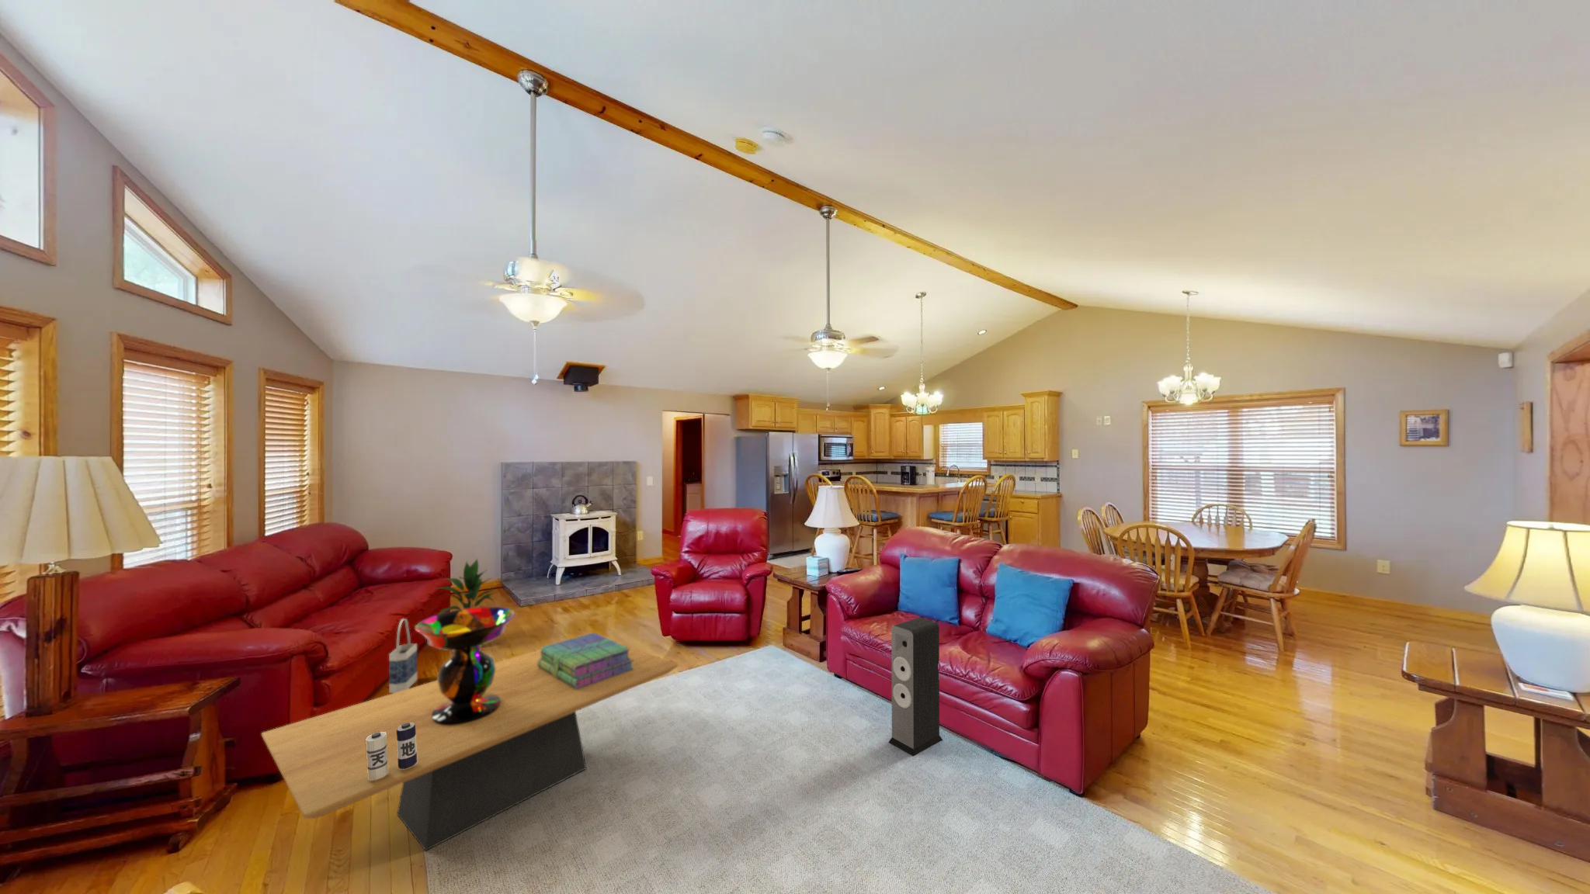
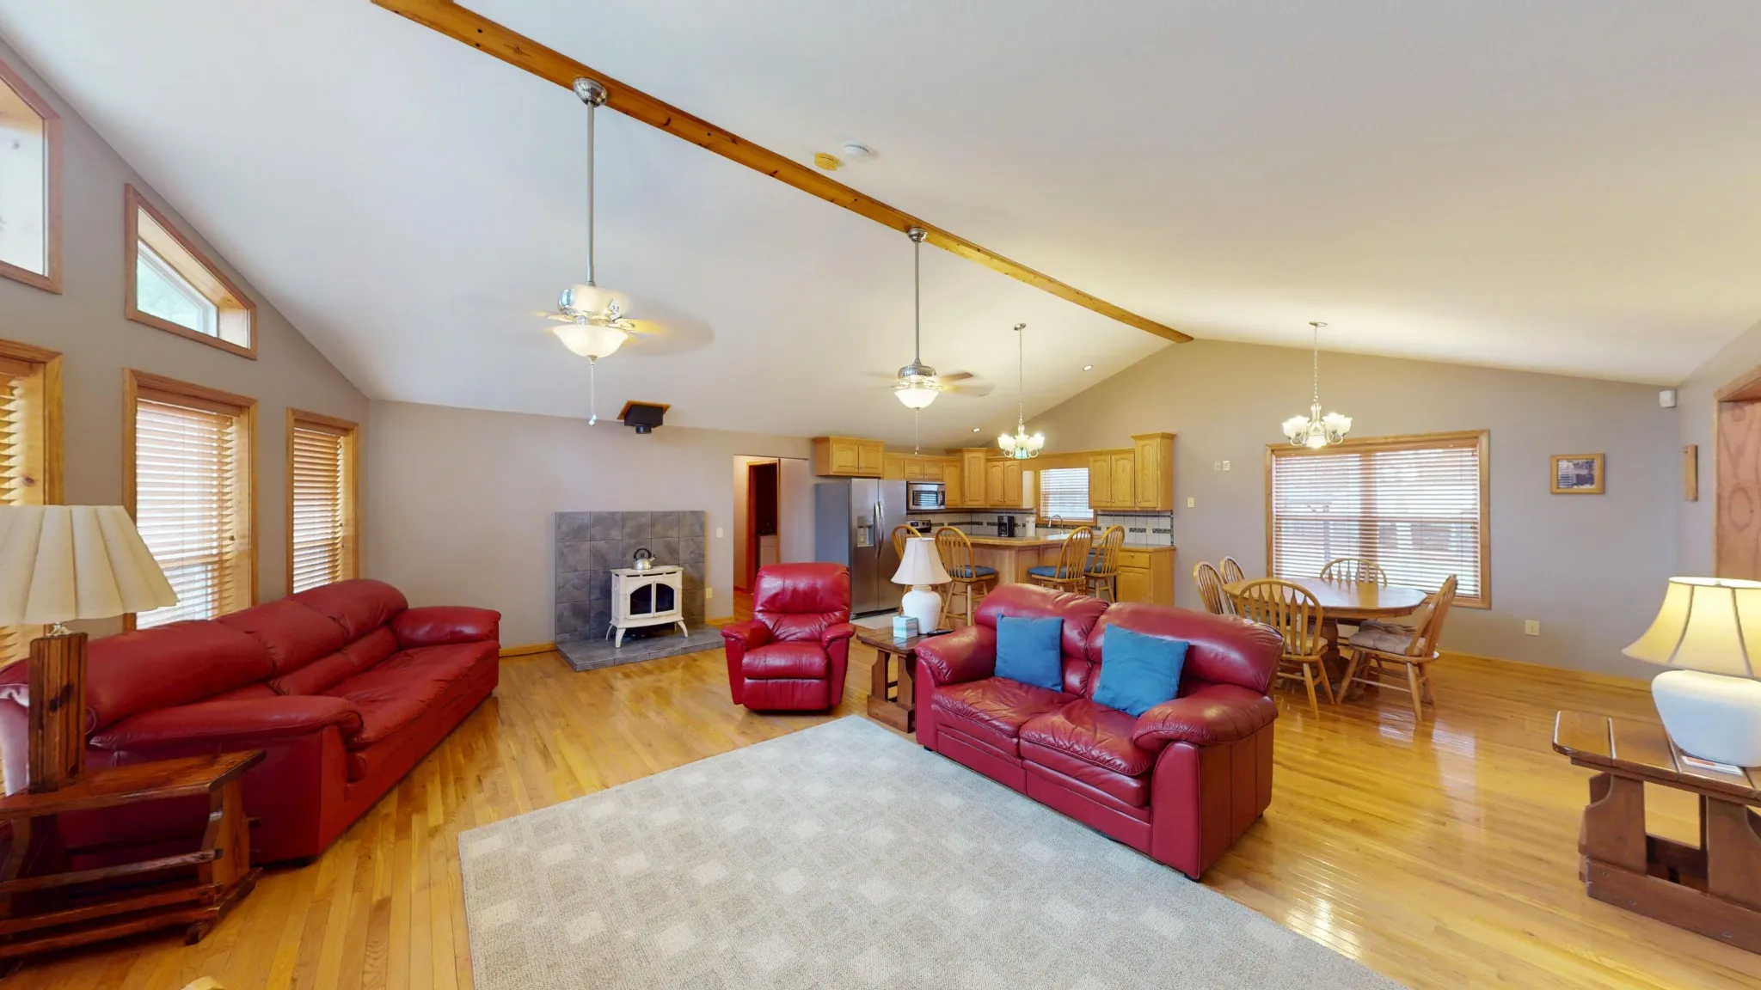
- speaker [888,617,944,756]
- coffee table [261,633,678,853]
- indoor plant [434,558,509,627]
- stack of books [537,632,633,689]
- decorative bowl [414,606,517,726]
- candle [366,723,436,780]
- bag [388,618,417,694]
